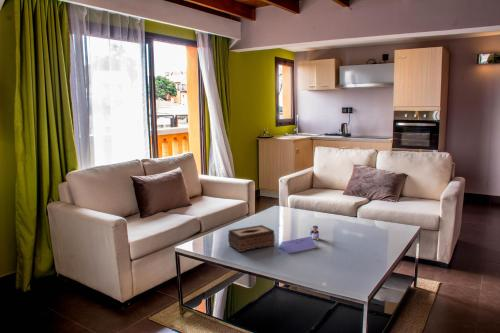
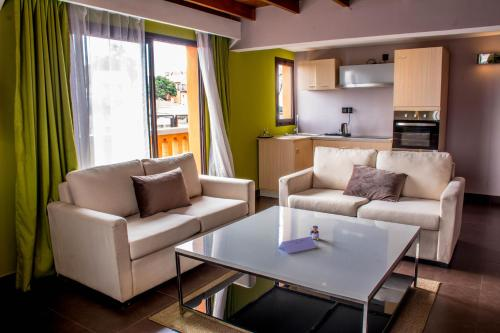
- tissue box [227,224,276,253]
